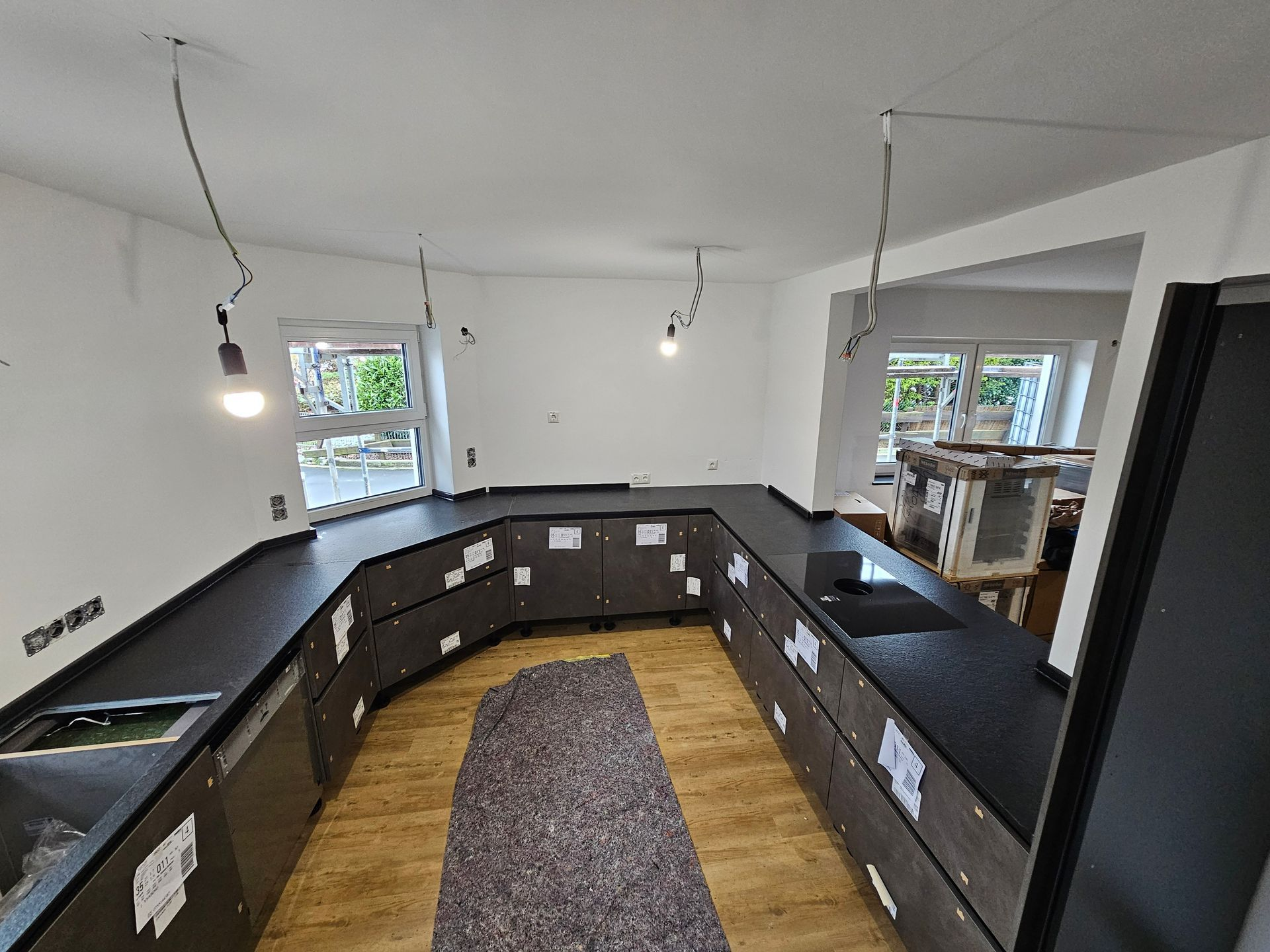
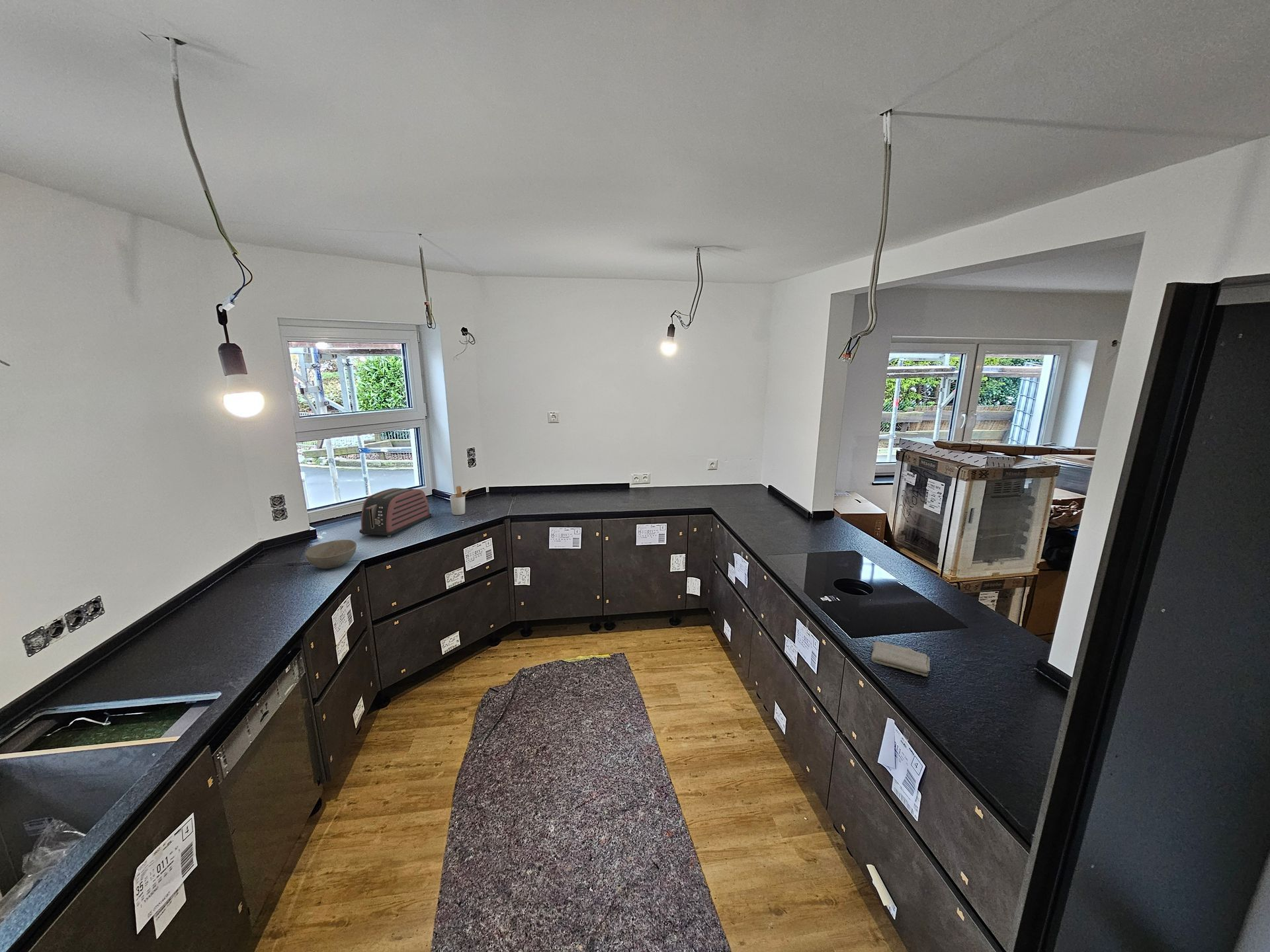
+ utensil holder [449,485,473,516]
+ bowl [304,539,357,569]
+ toaster [359,487,433,537]
+ washcloth [870,641,931,677]
